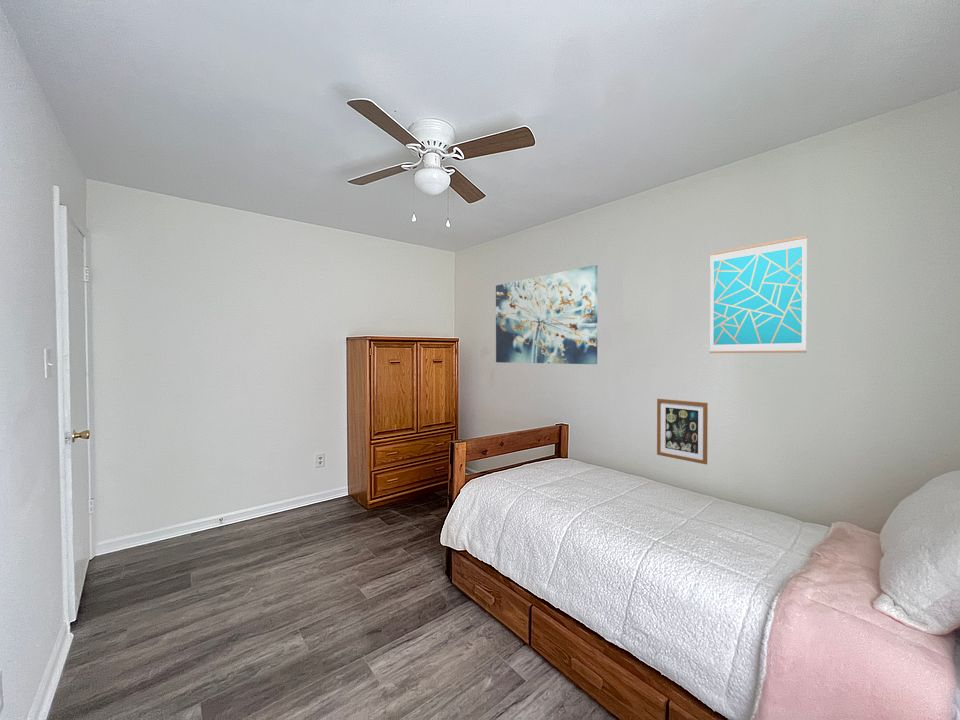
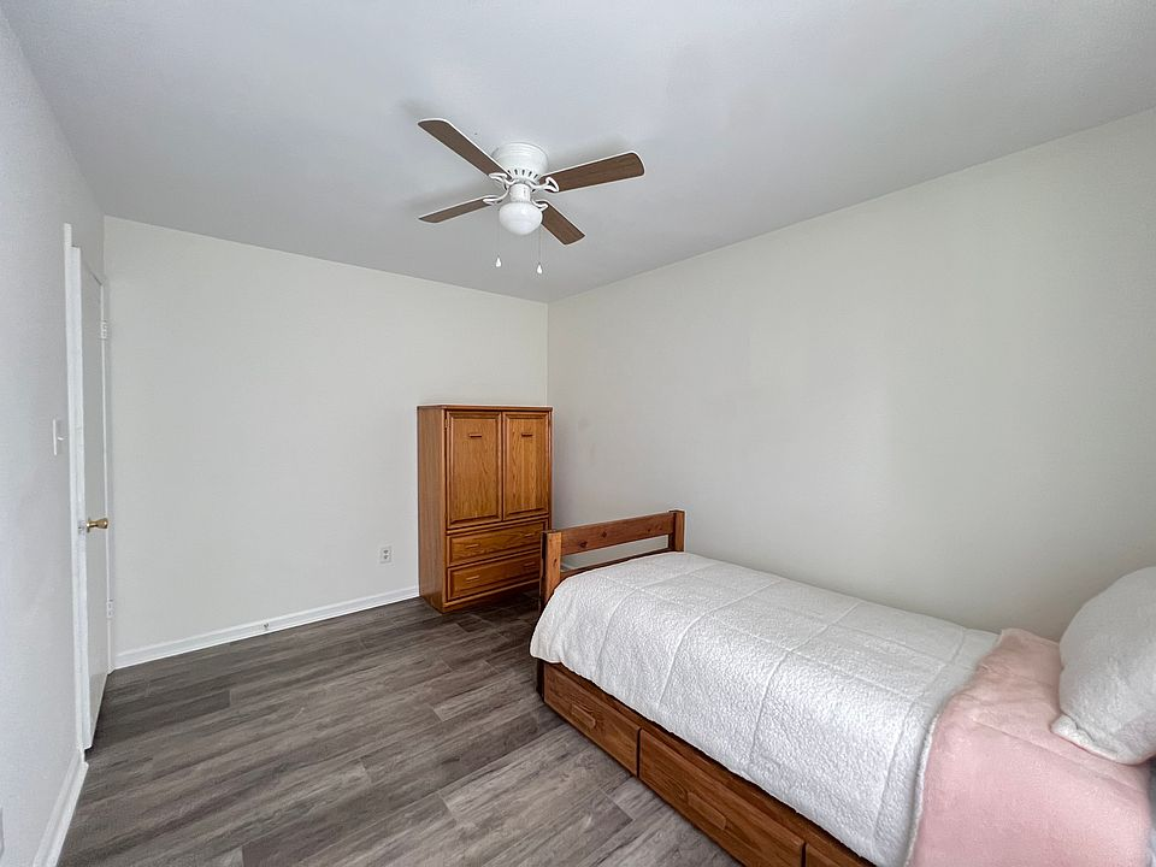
- wall art [495,264,598,365]
- wall art [656,398,709,465]
- wall art [709,234,808,354]
